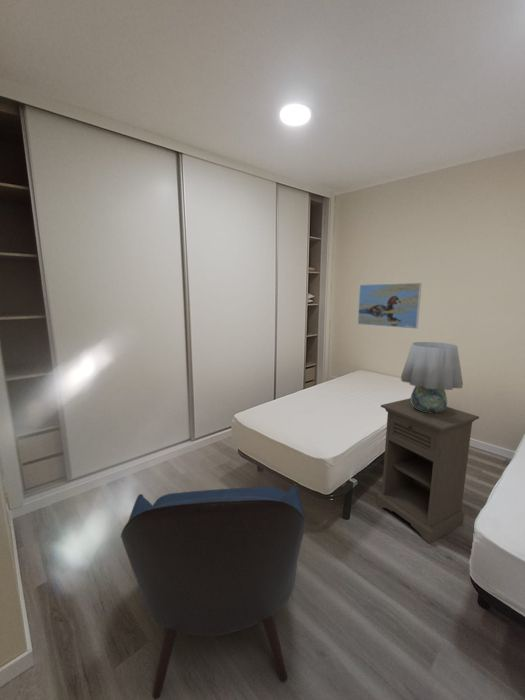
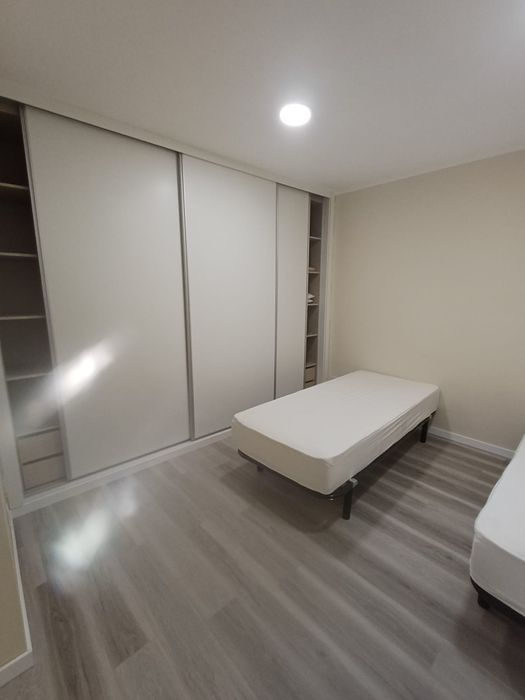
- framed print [357,282,423,330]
- nightstand [376,397,480,544]
- table lamp [400,341,464,413]
- armchair [120,483,307,700]
